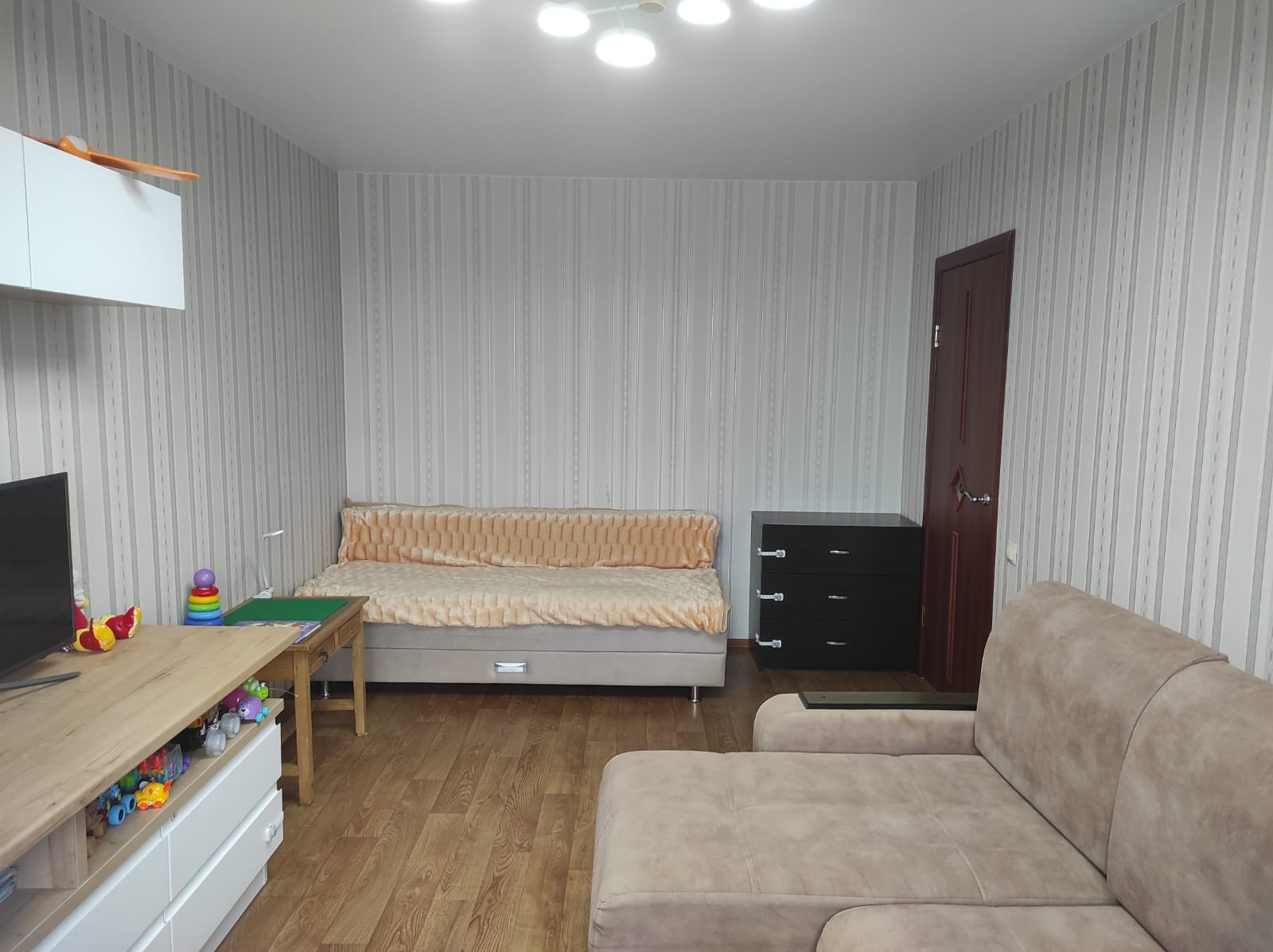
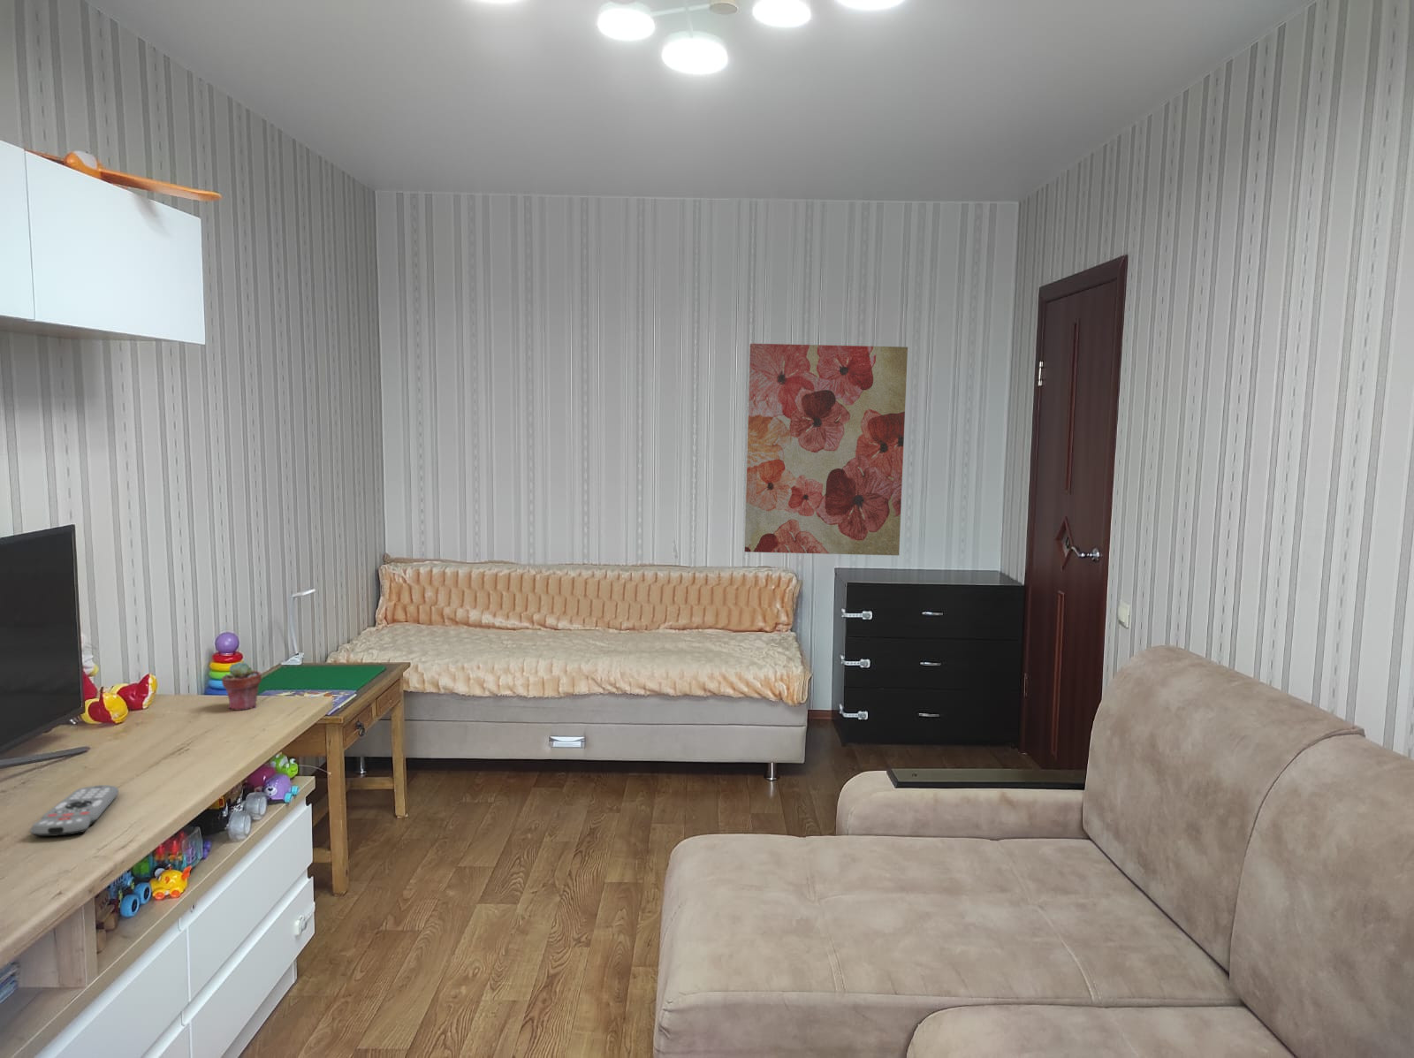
+ potted succulent [221,661,262,711]
+ remote control [29,783,119,837]
+ wall art [744,343,909,556]
